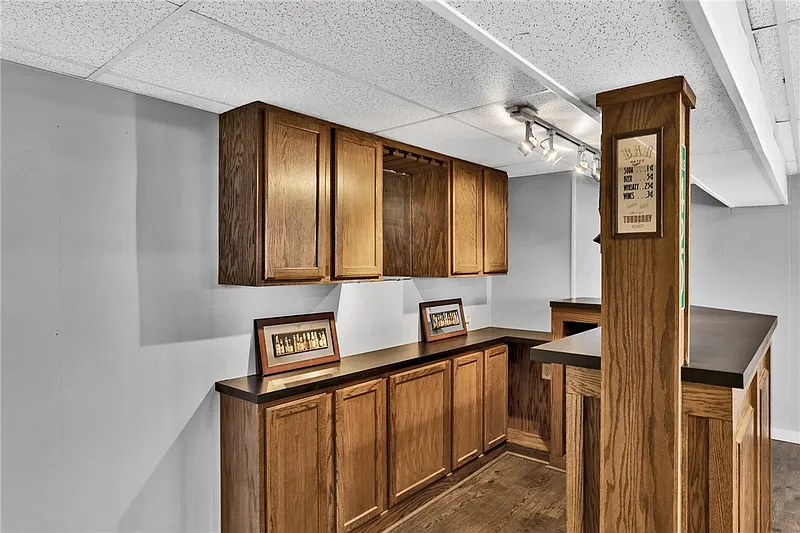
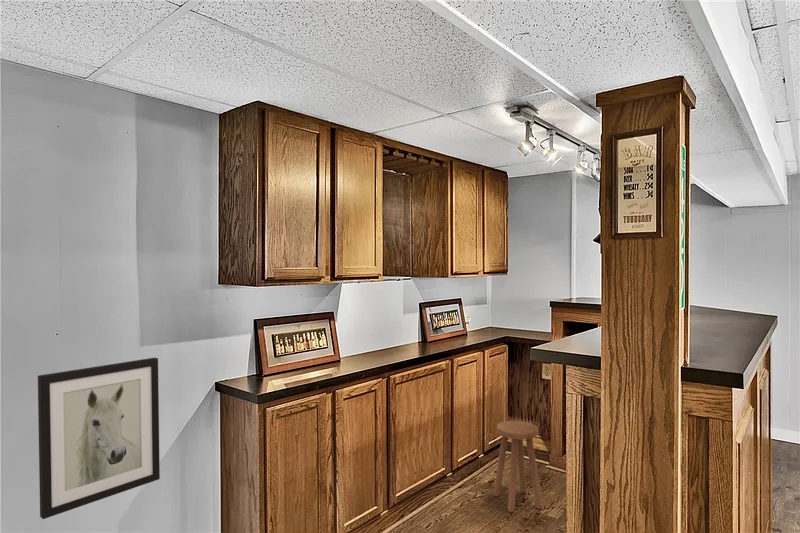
+ wall art [37,357,161,520]
+ stool [493,420,544,513]
